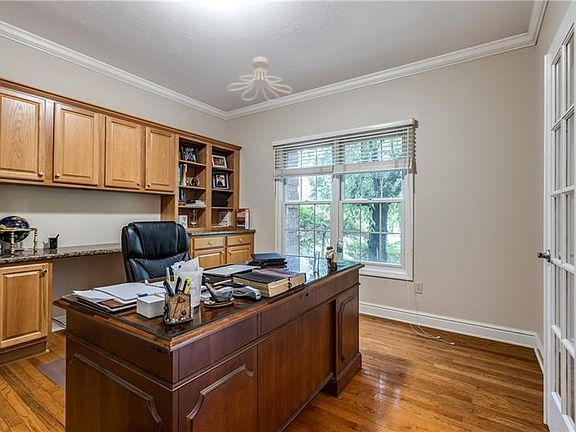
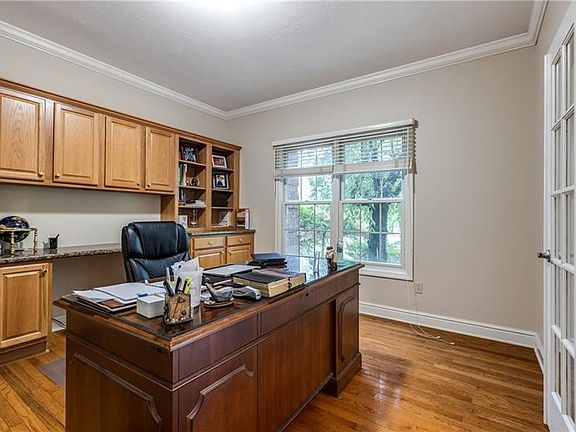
- ceiling light fixture [227,56,294,103]
